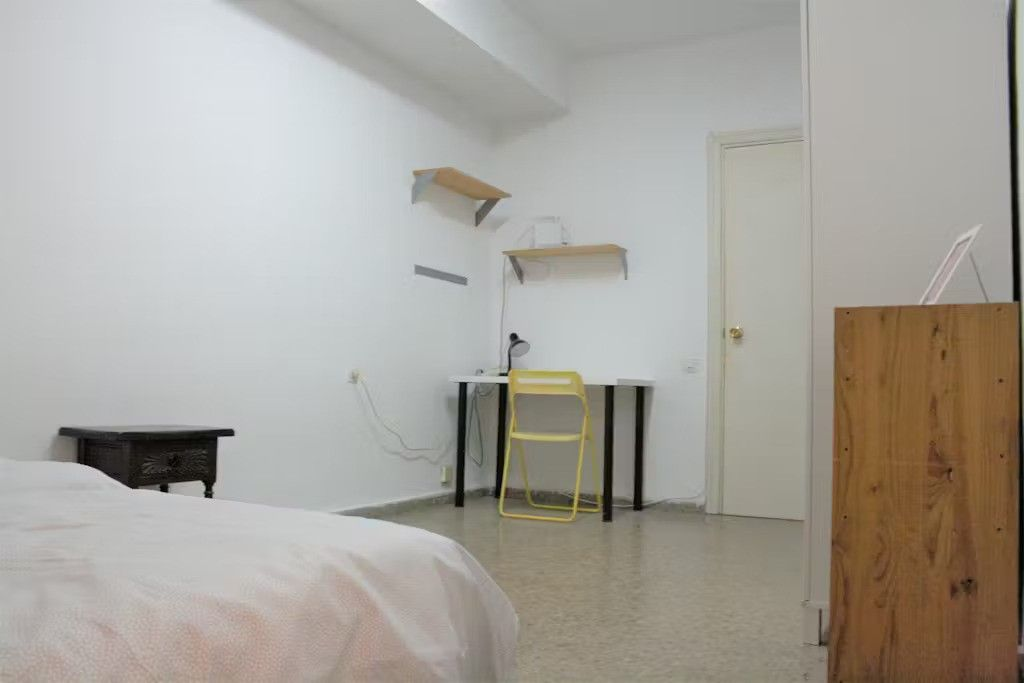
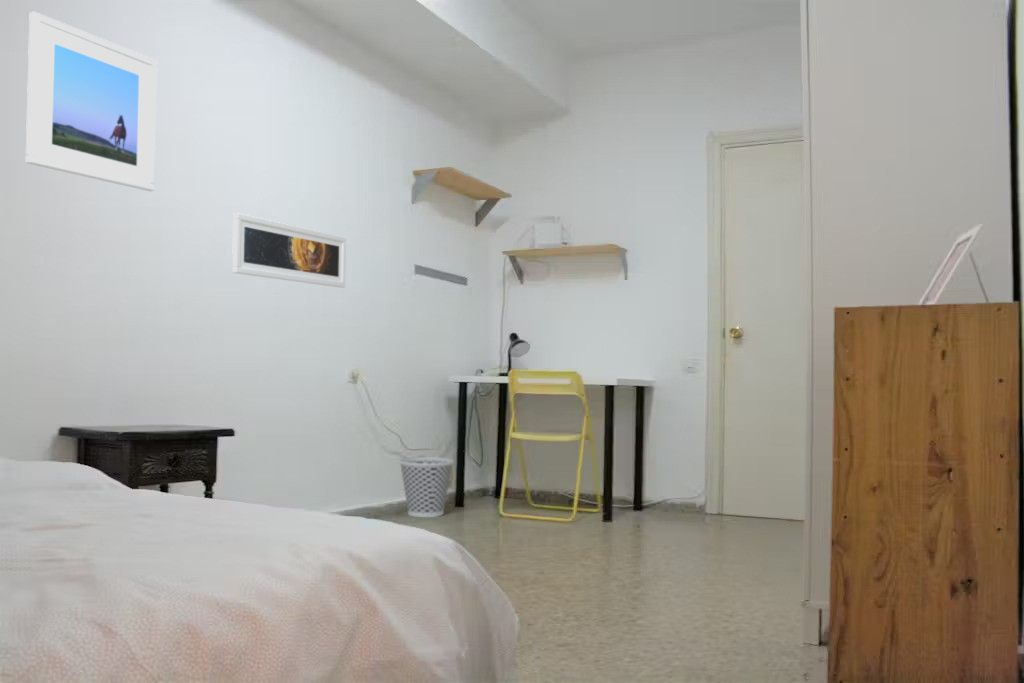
+ wastebasket [398,456,455,518]
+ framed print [231,212,347,289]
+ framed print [25,11,158,192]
